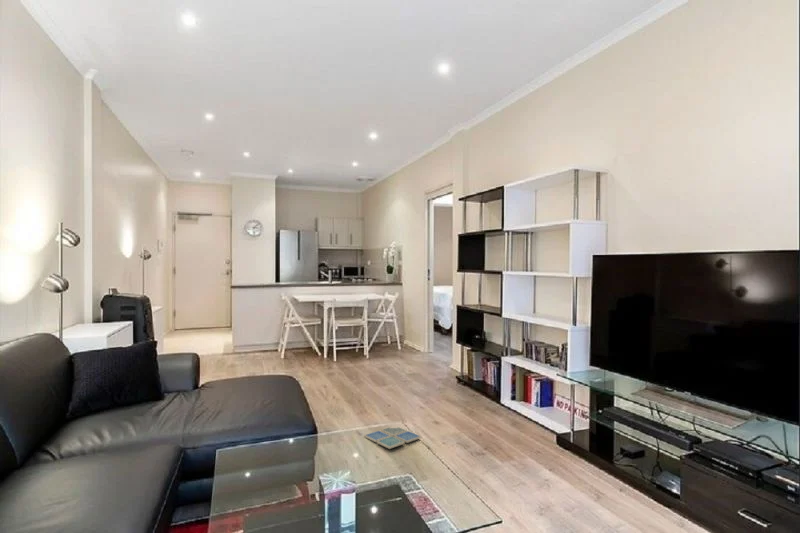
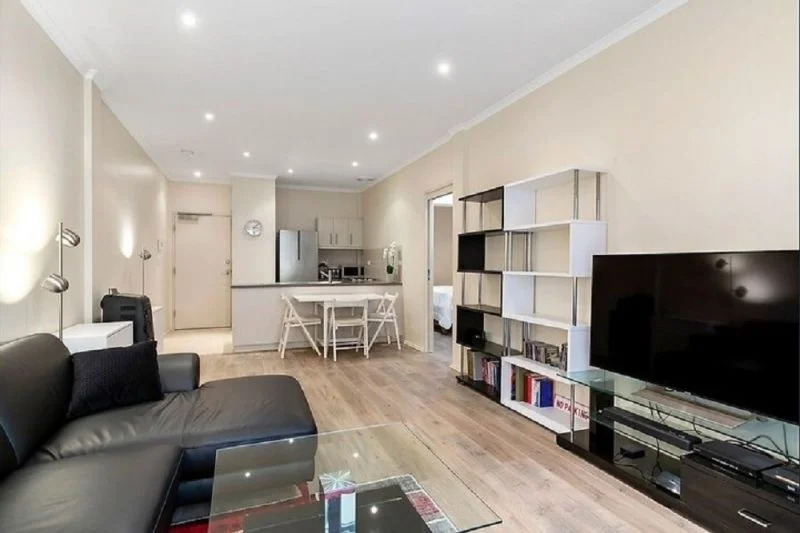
- drink coaster [363,426,422,450]
